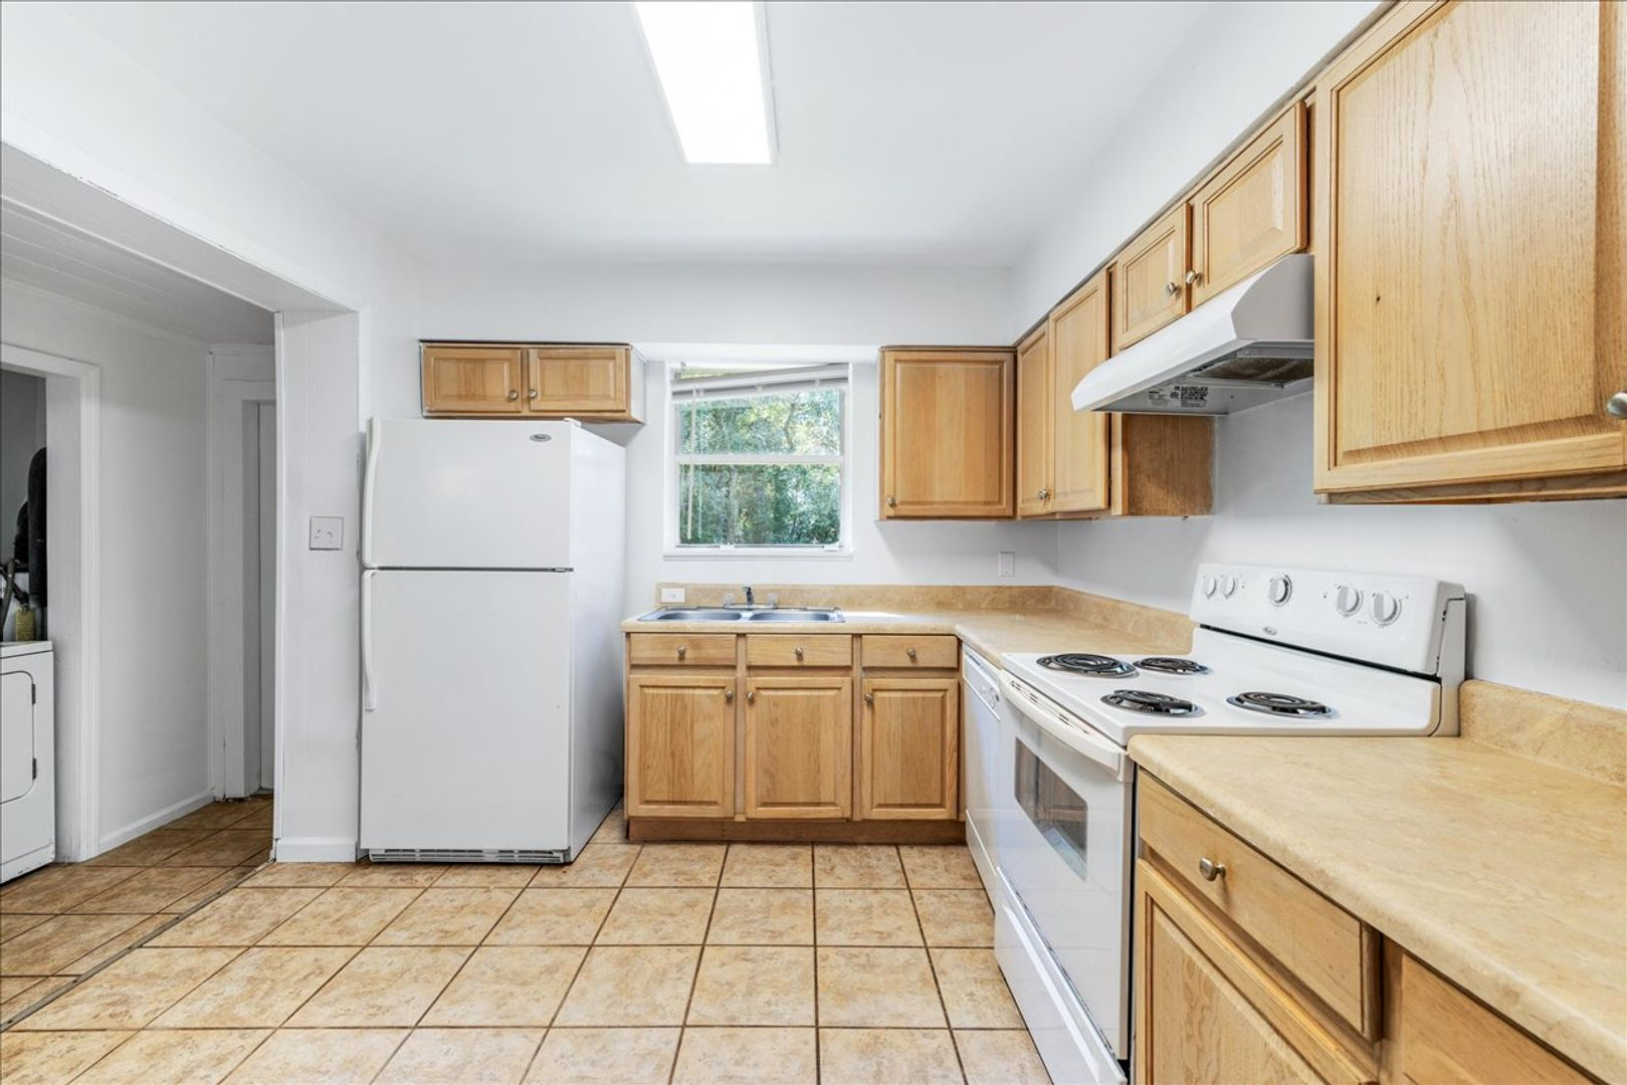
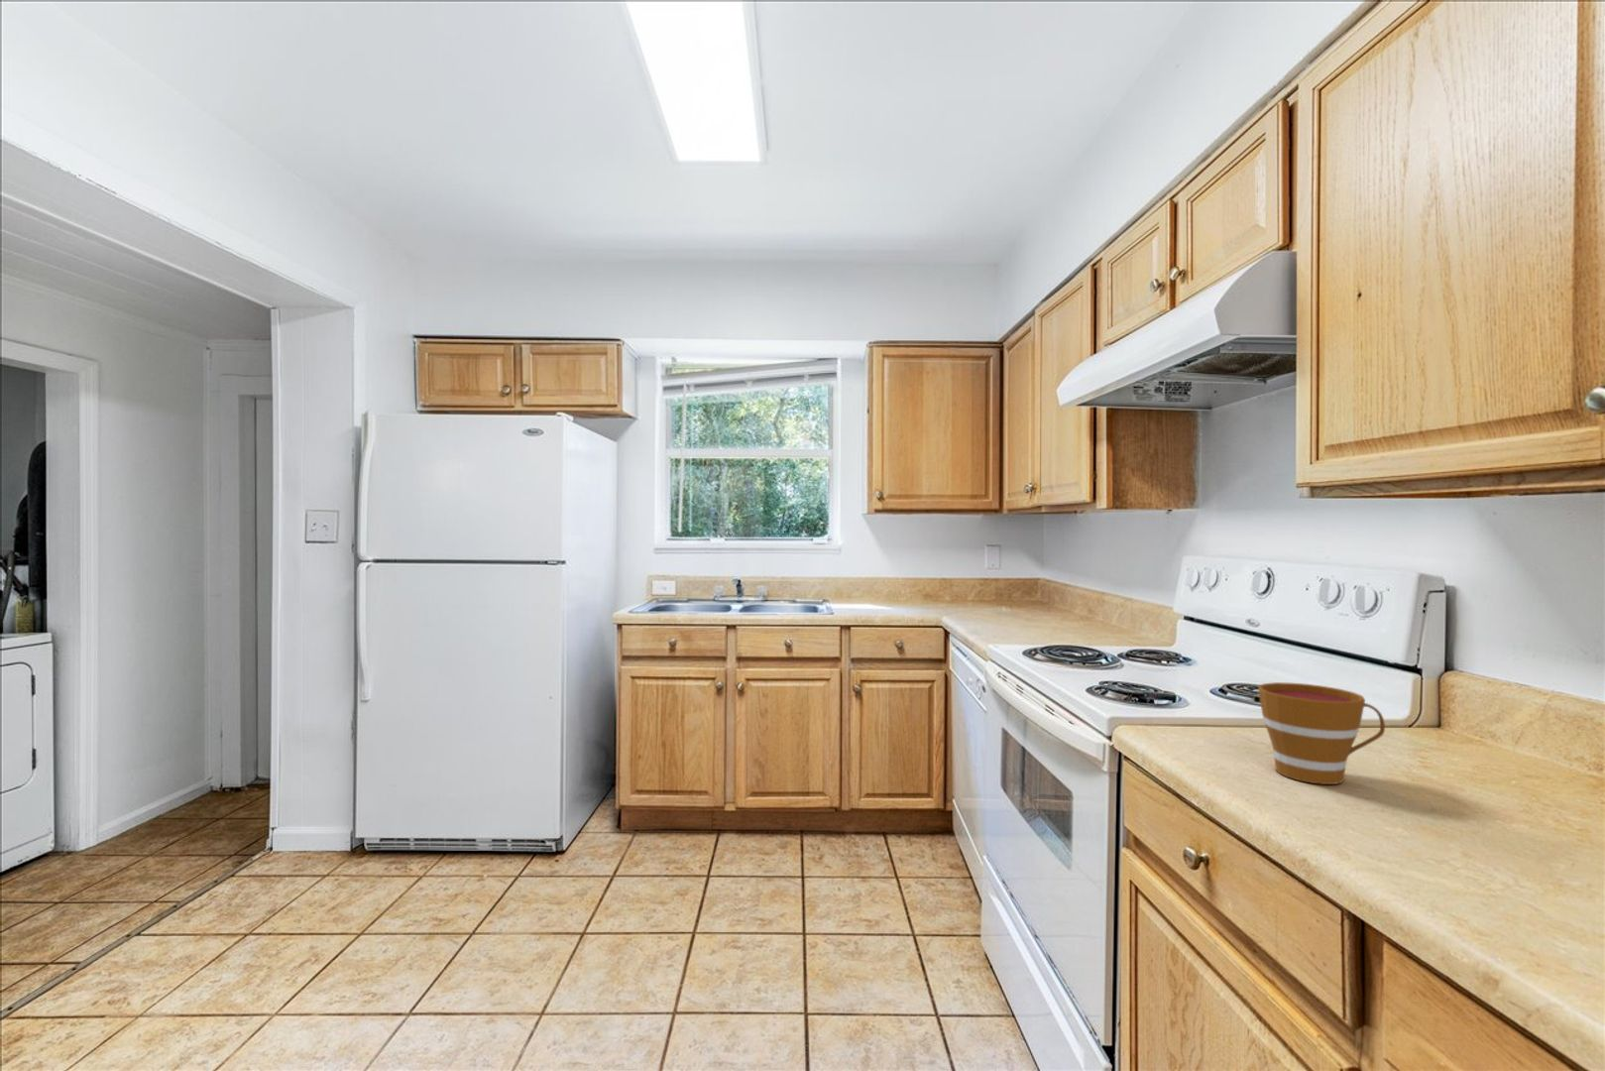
+ cup [1257,681,1386,785]
